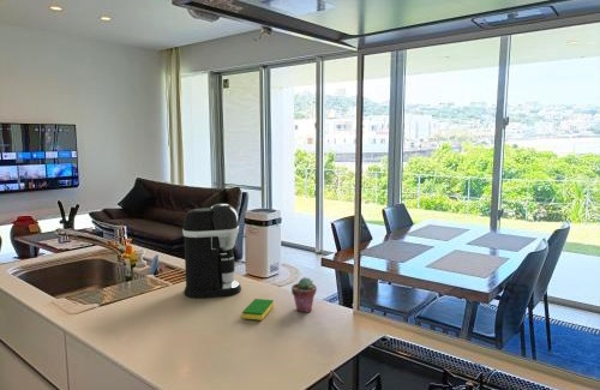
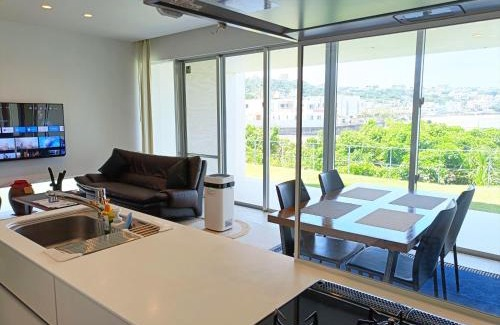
- dish sponge [241,298,275,322]
- potted succulent [290,276,318,313]
- coffee maker [181,203,242,299]
